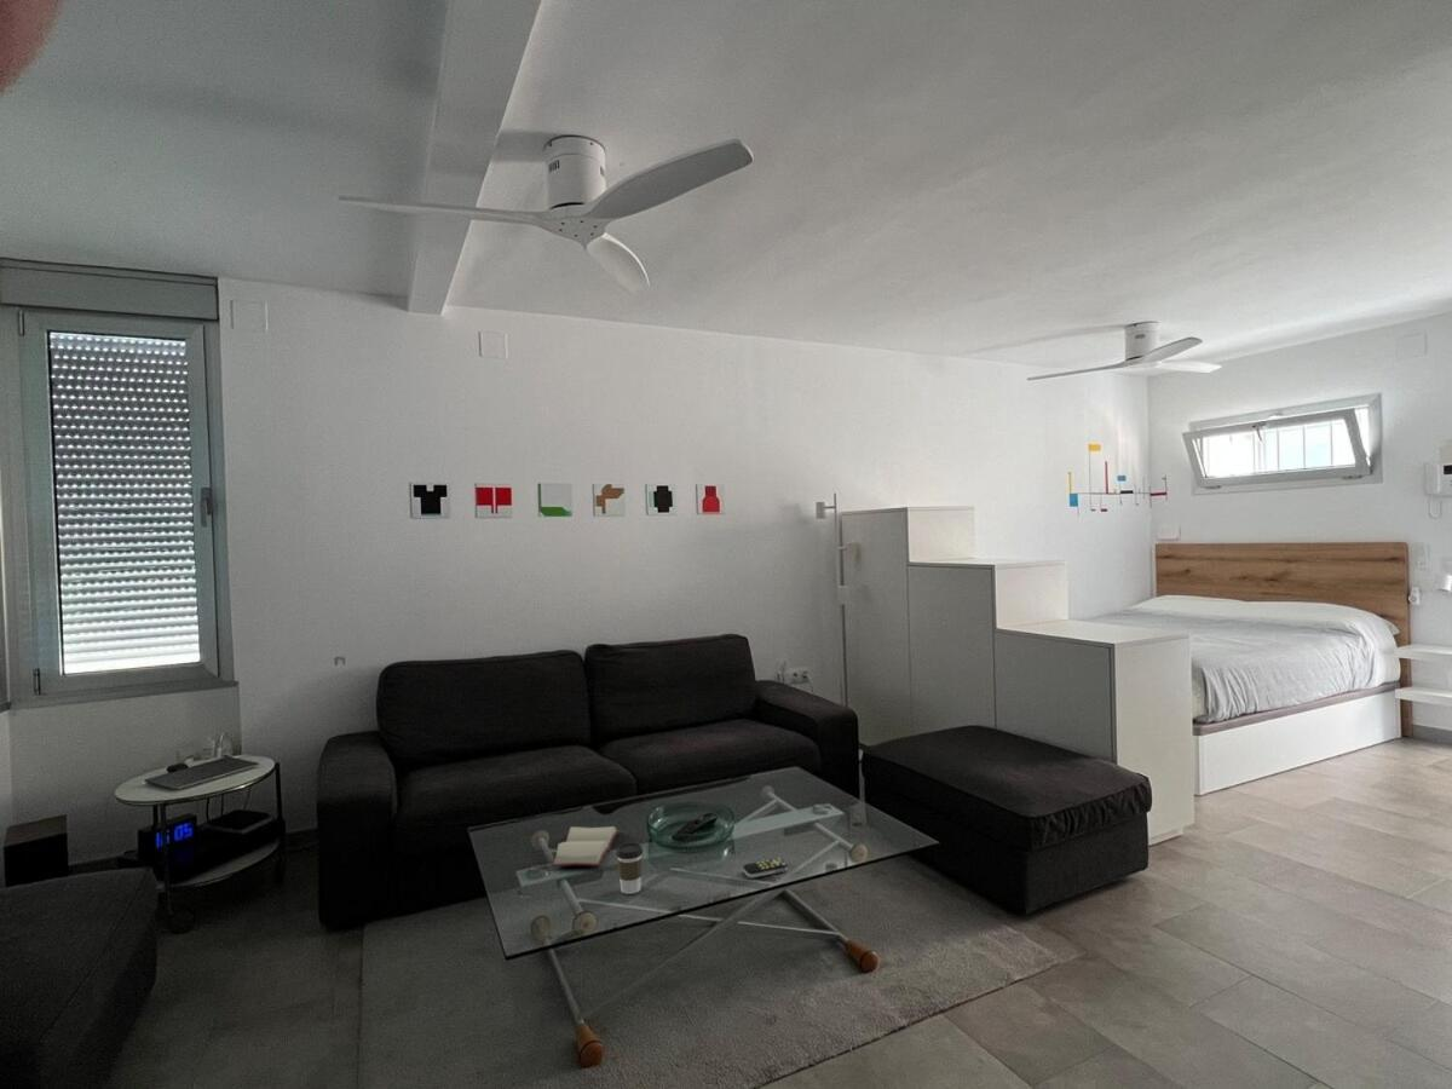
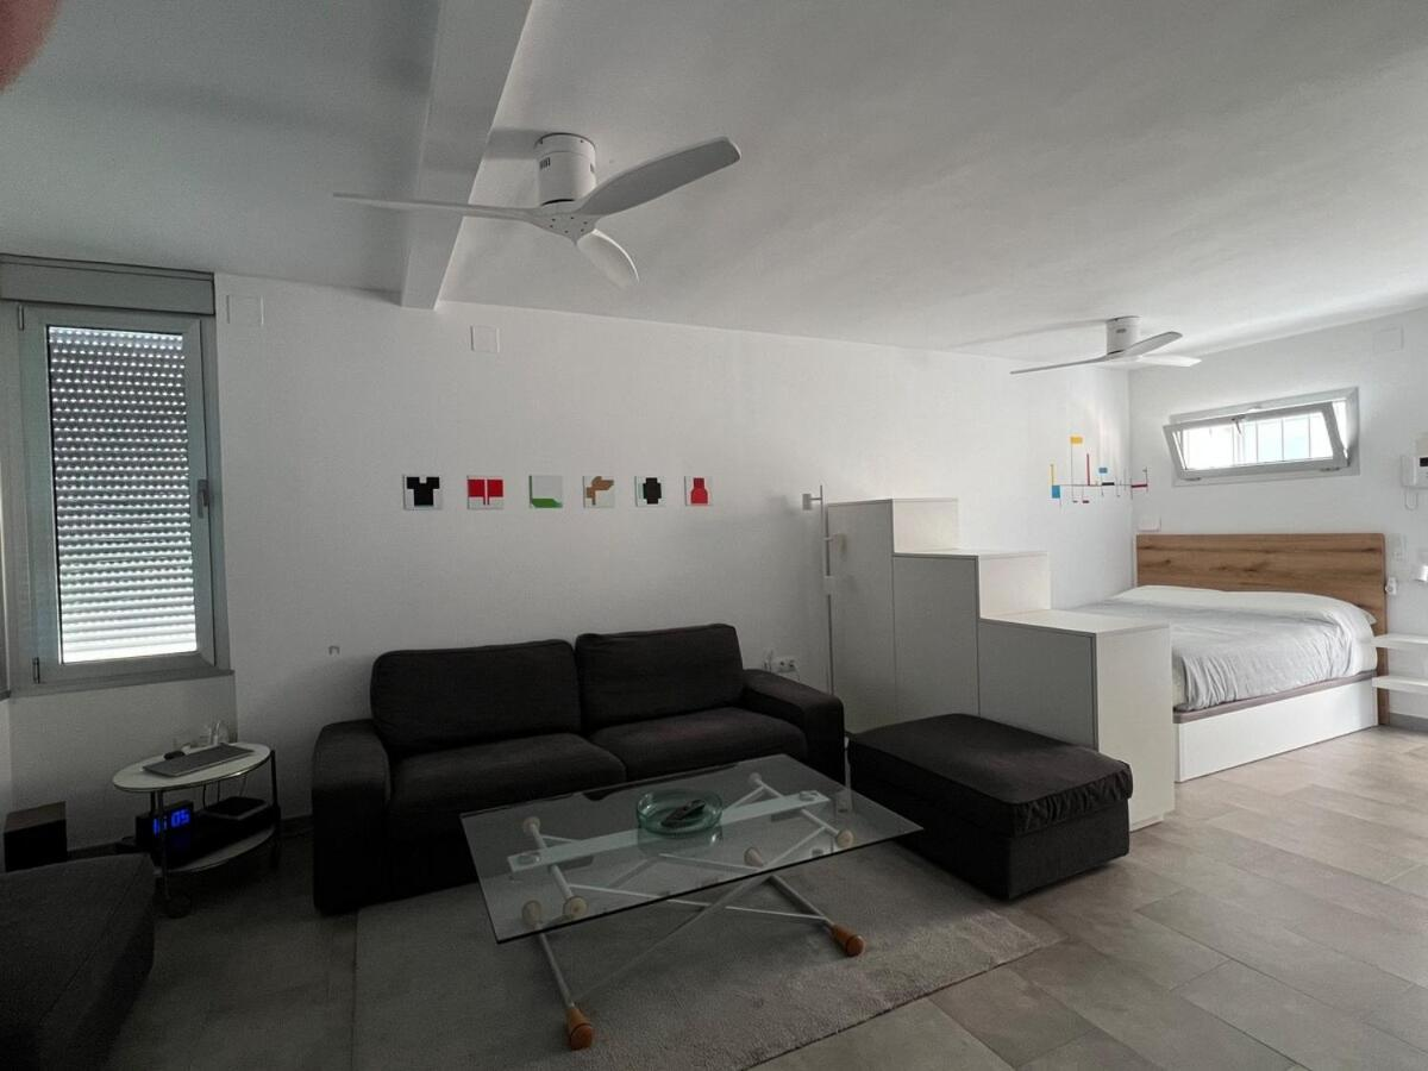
- remote control [742,857,789,878]
- coffee cup [615,842,644,895]
- hardback book [549,825,621,868]
